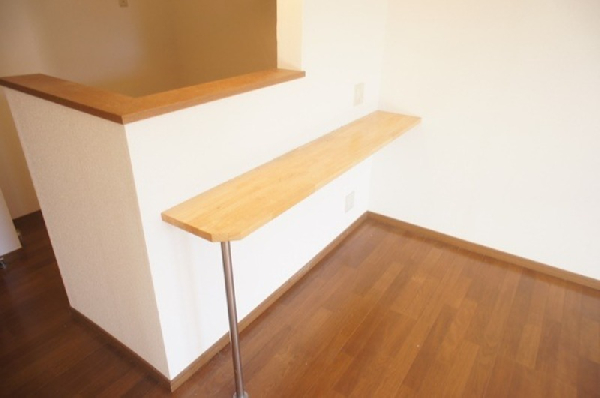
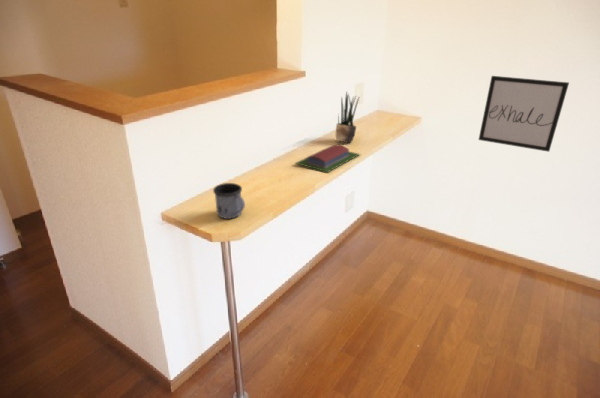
+ mug [212,182,246,220]
+ wall art [478,75,570,153]
+ architectural model [294,144,361,173]
+ potted plant [335,90,361,143]
